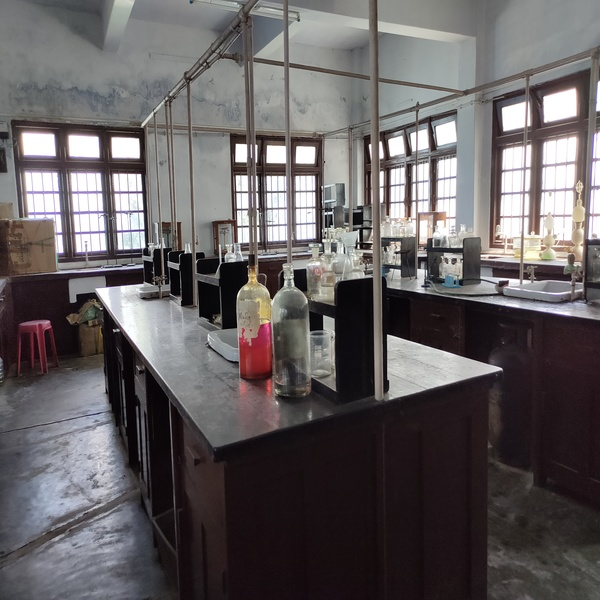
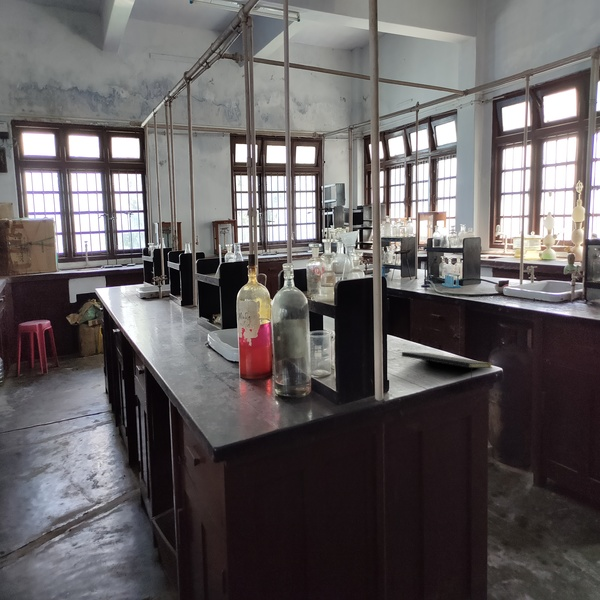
+ notepad [401,351,494,380]
